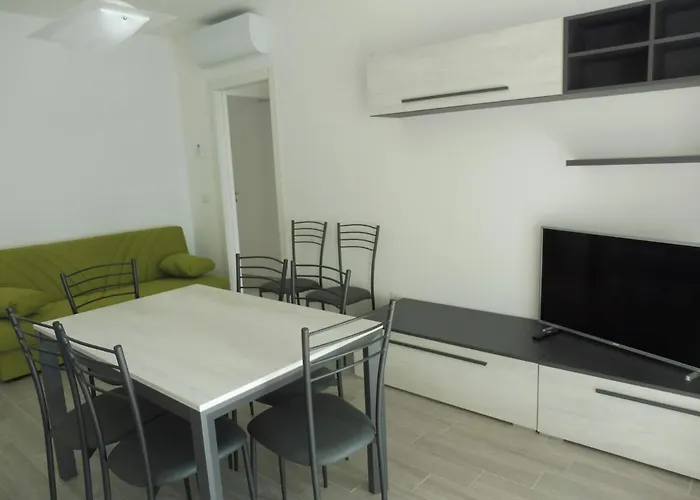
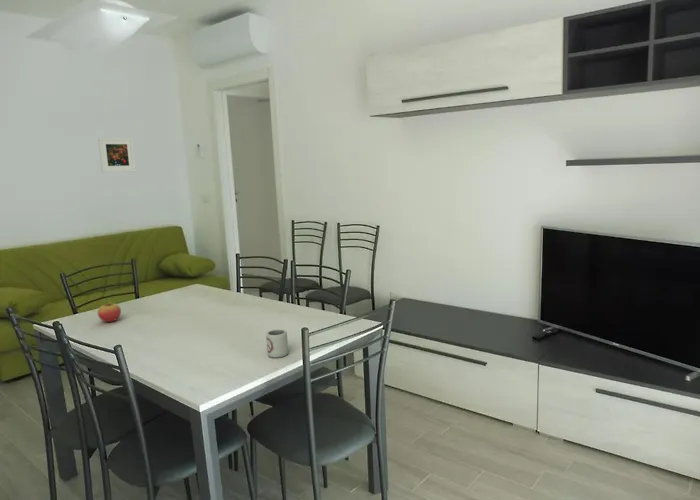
+ cup [265,328,289,359]
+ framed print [97,137,137,174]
+ fruit [97,299,122,323]
